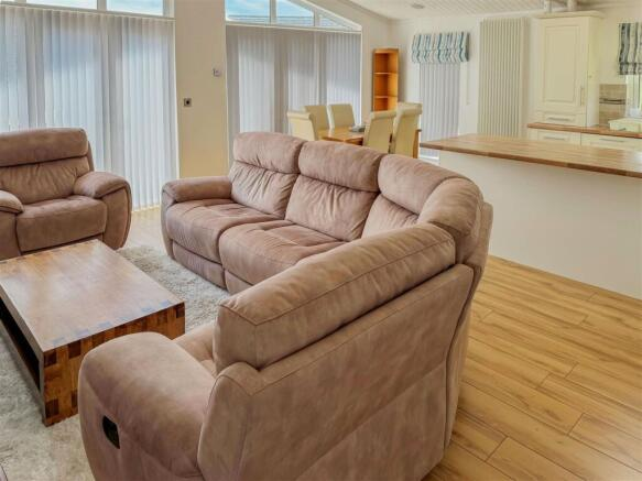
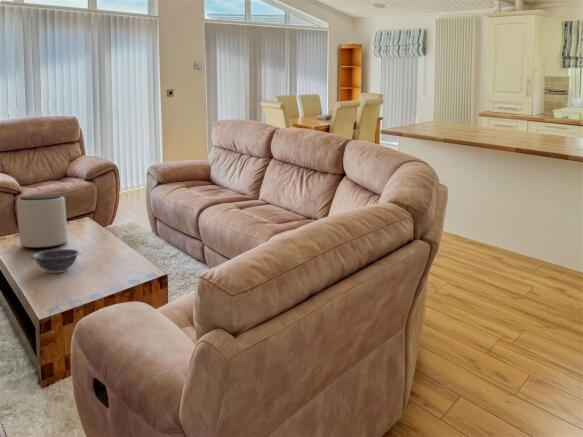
+ decorative bowl [29,248,82,274]
+ plant pot [16,194,69,249]
